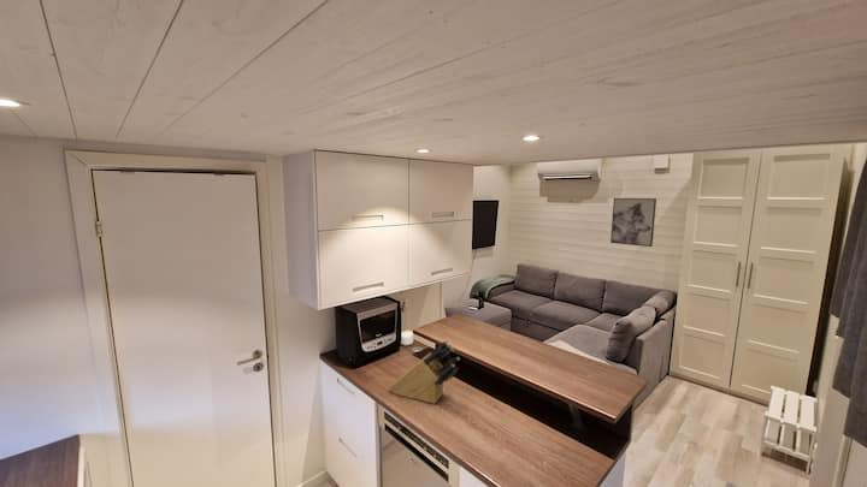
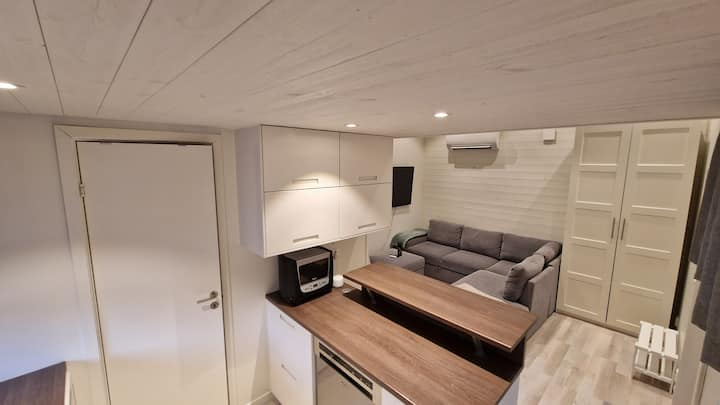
- knife block [389,339,461,405]
- wall art [609,197,657,248]
